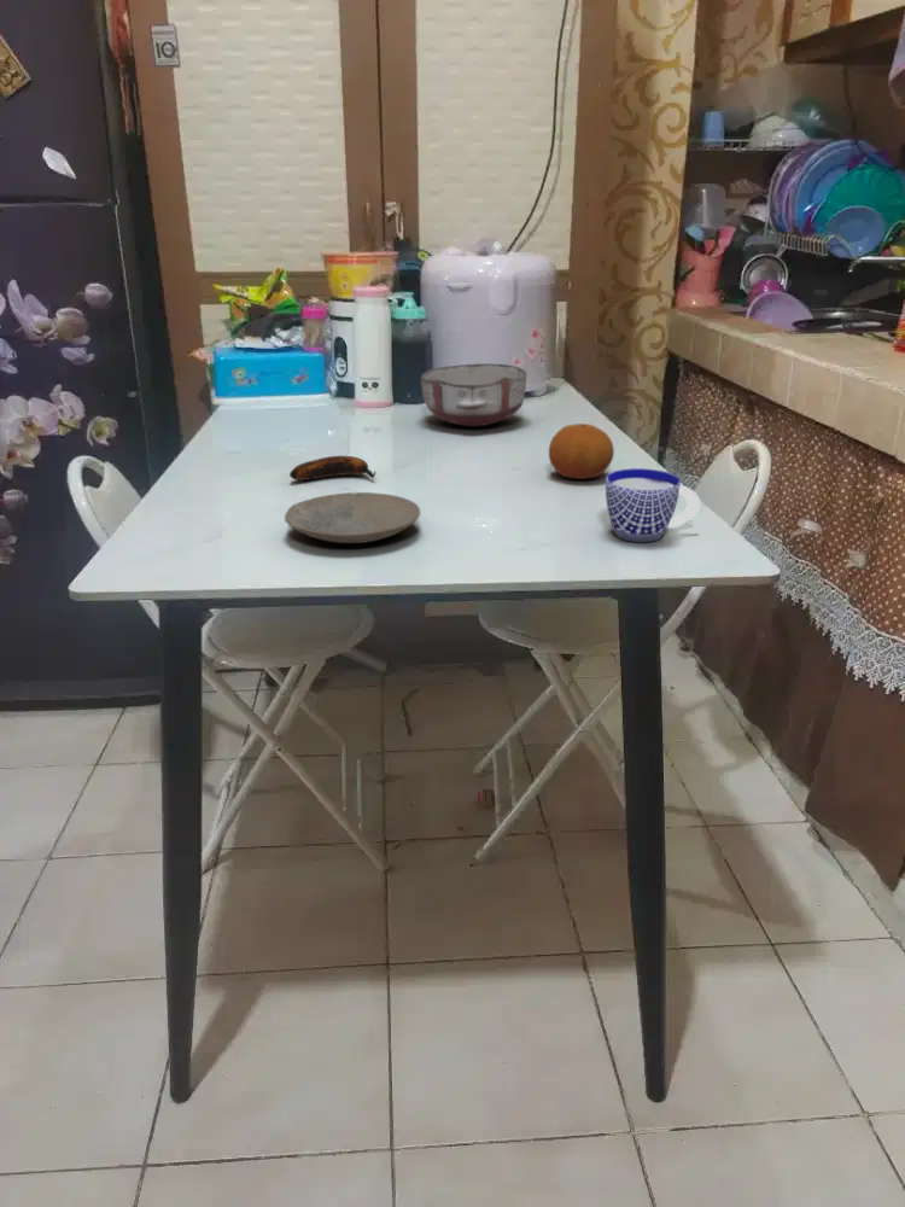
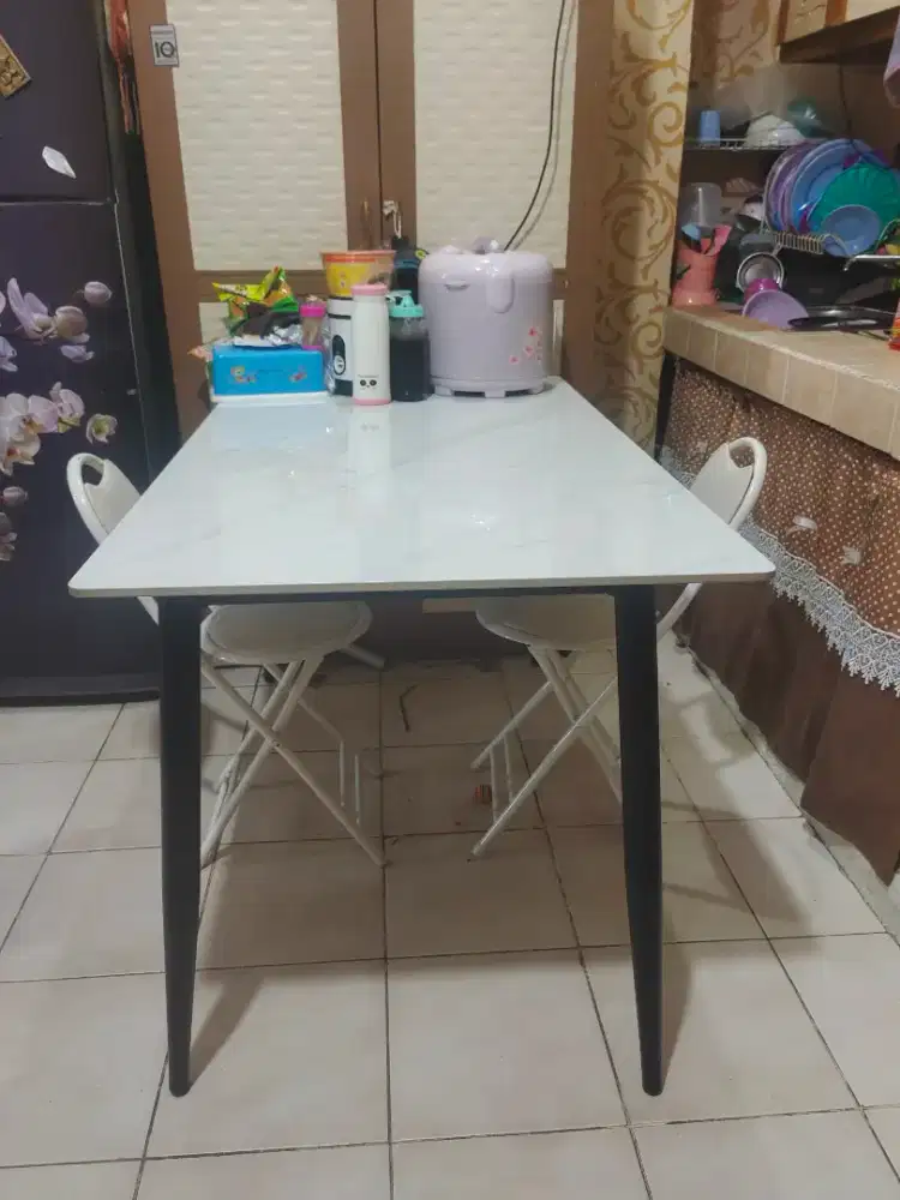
- ceramic bowl [420,362,527,427]
- banana [288,455,376,482]
- plate [284,491,421,544]
- fruit [548,422,615,480]
- cup [605,467,701,543]
